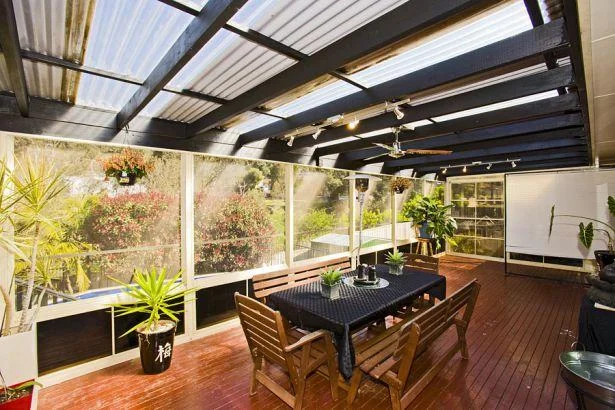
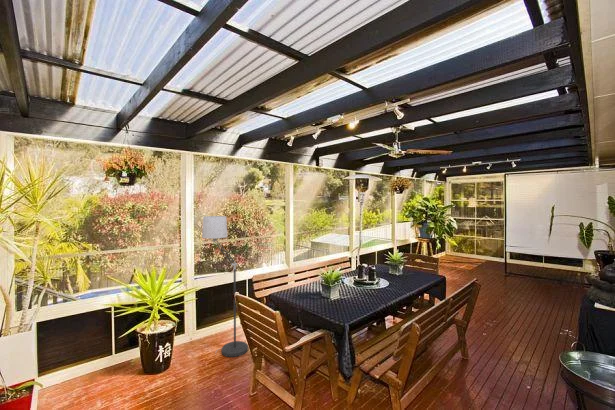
+ floor lamp [201,215,249,358]
